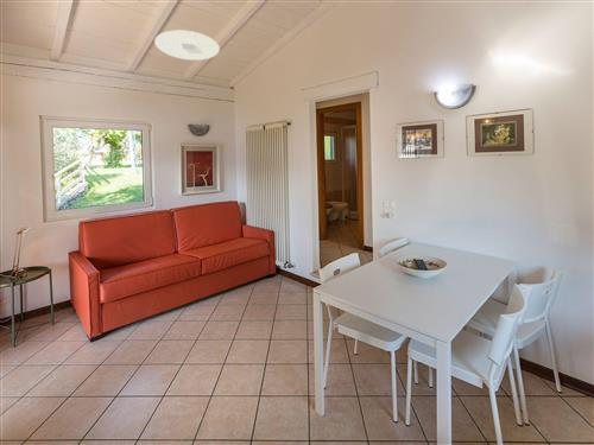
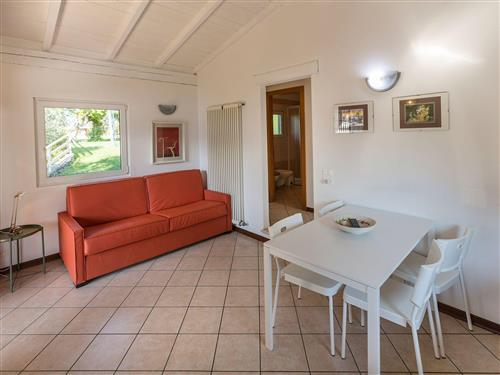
- ceiling light [153,30,221,62]
